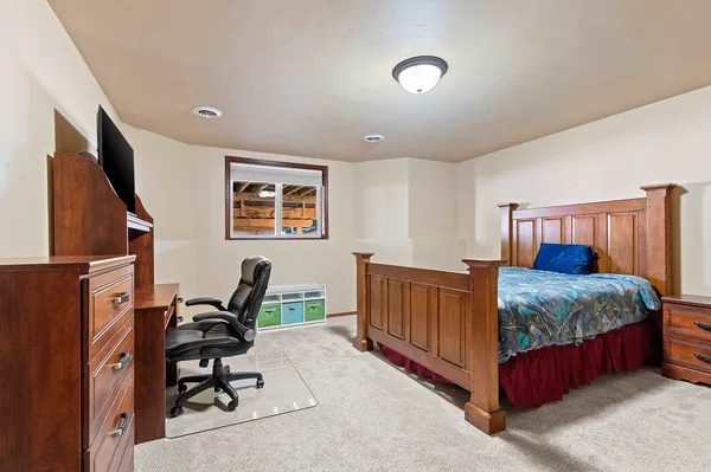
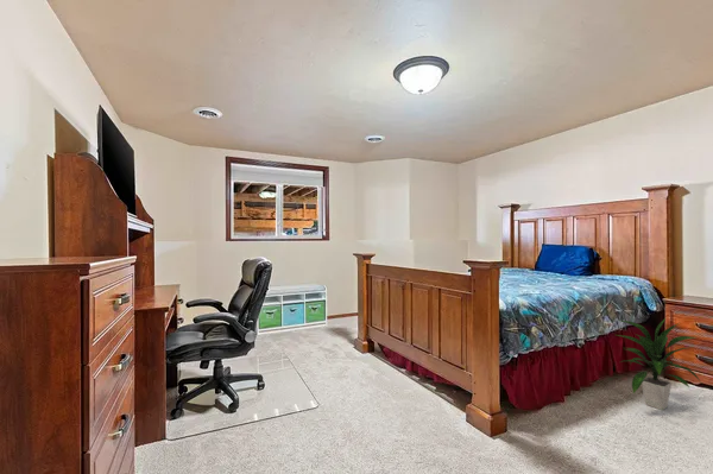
+ indoor plant [614,317,703,411]
